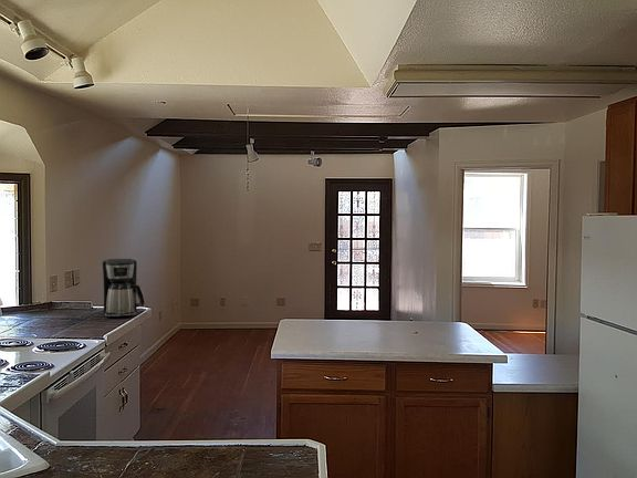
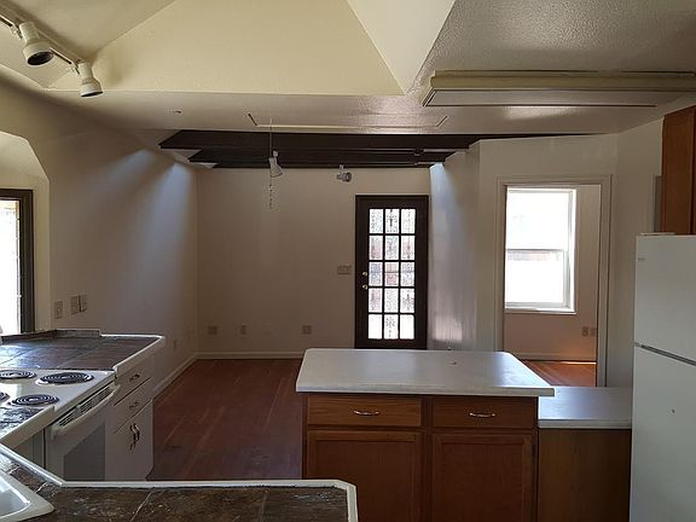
- coffee maker [102,258,146,319]
